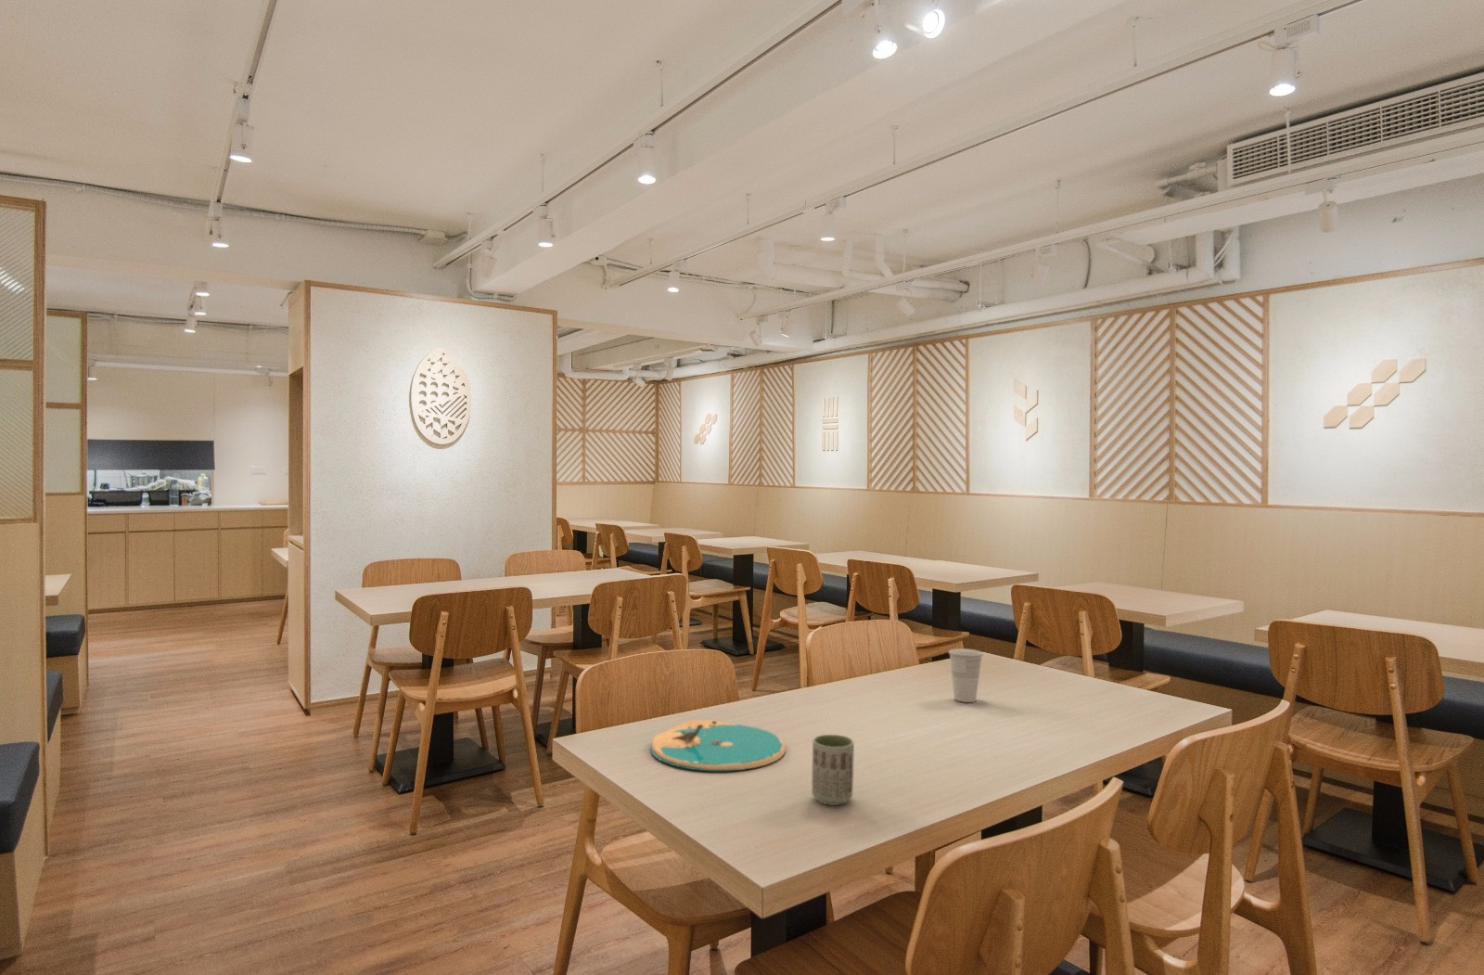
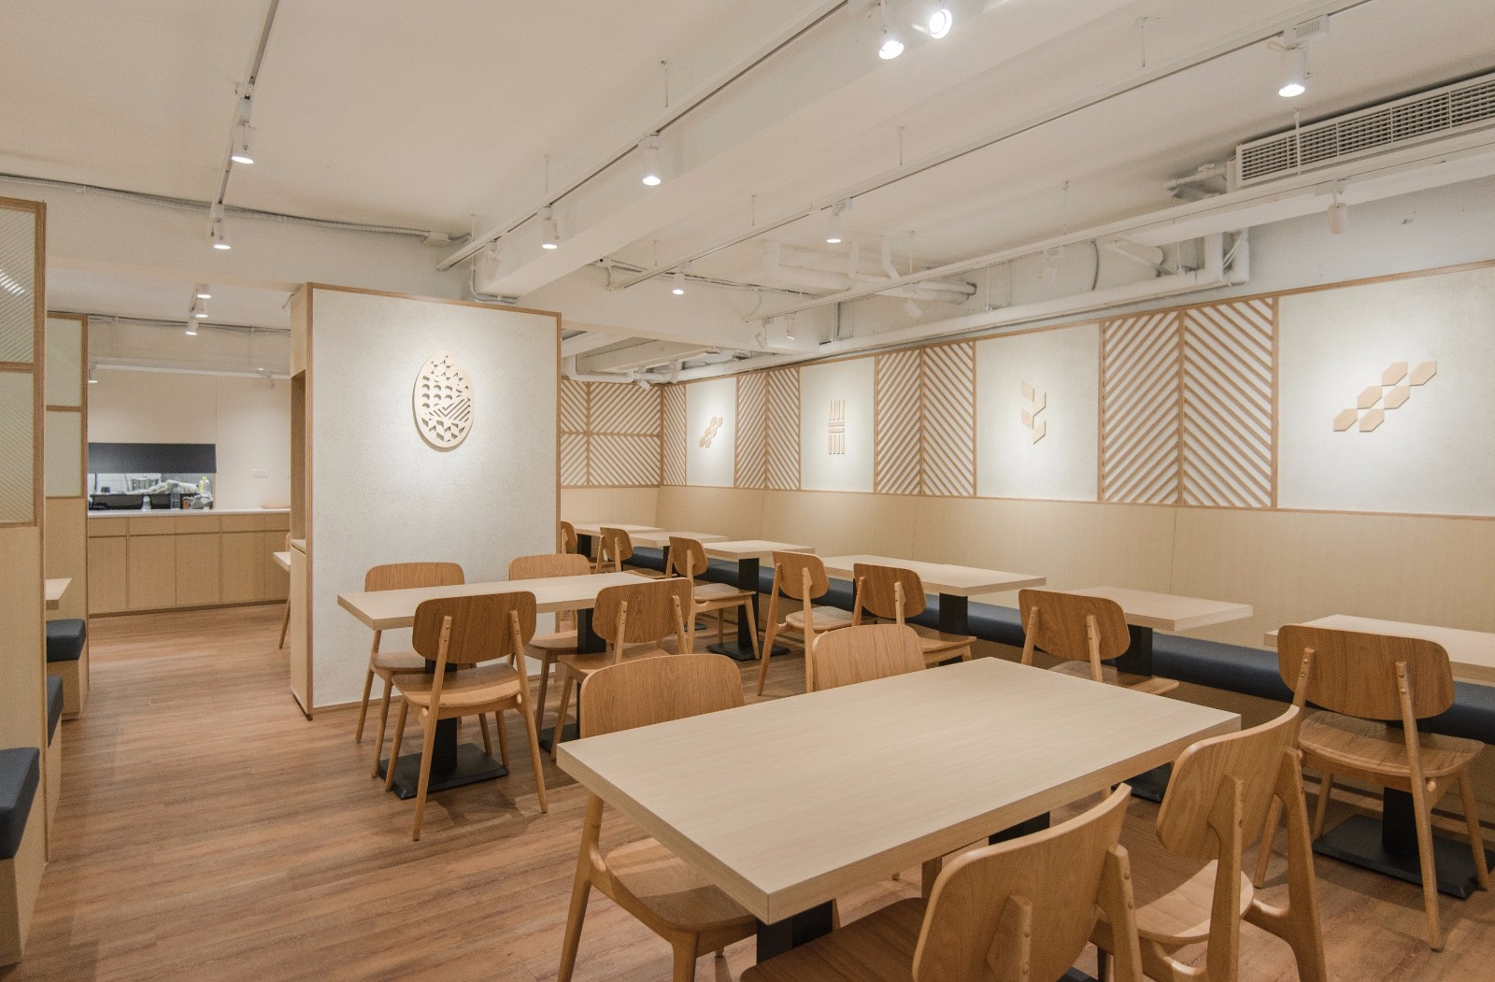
- cup [947,647,985,703]
- cup [811,733,855,806]
- plate [651,719,787,772]
